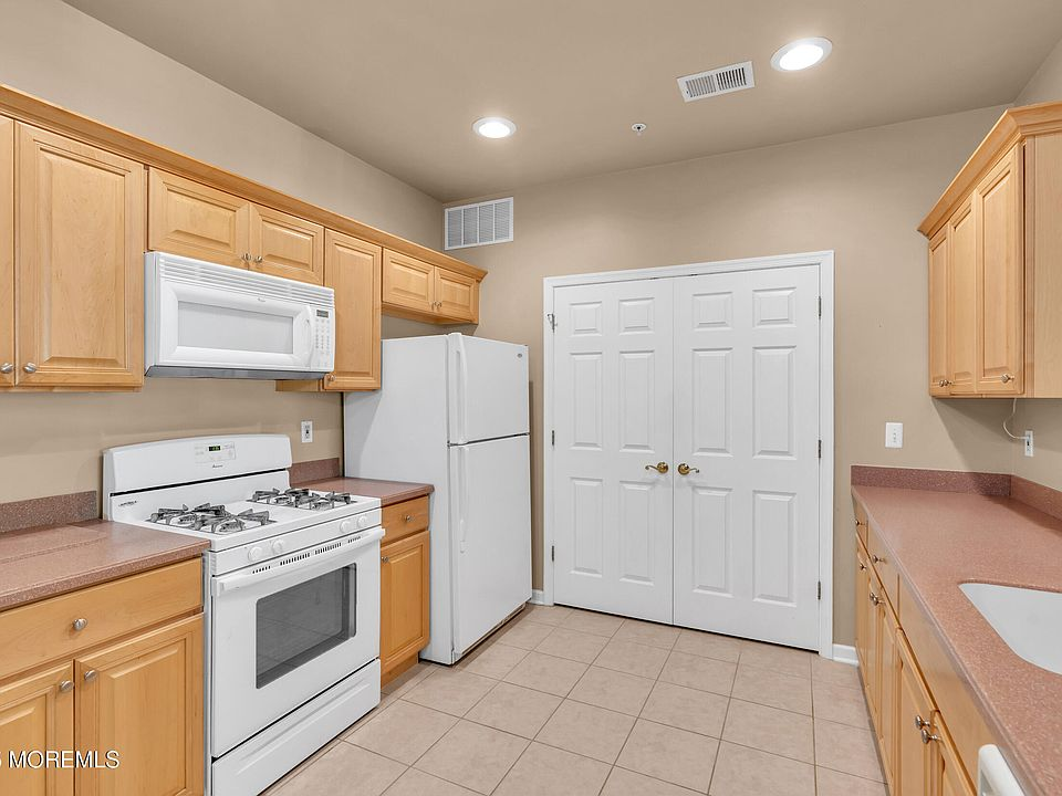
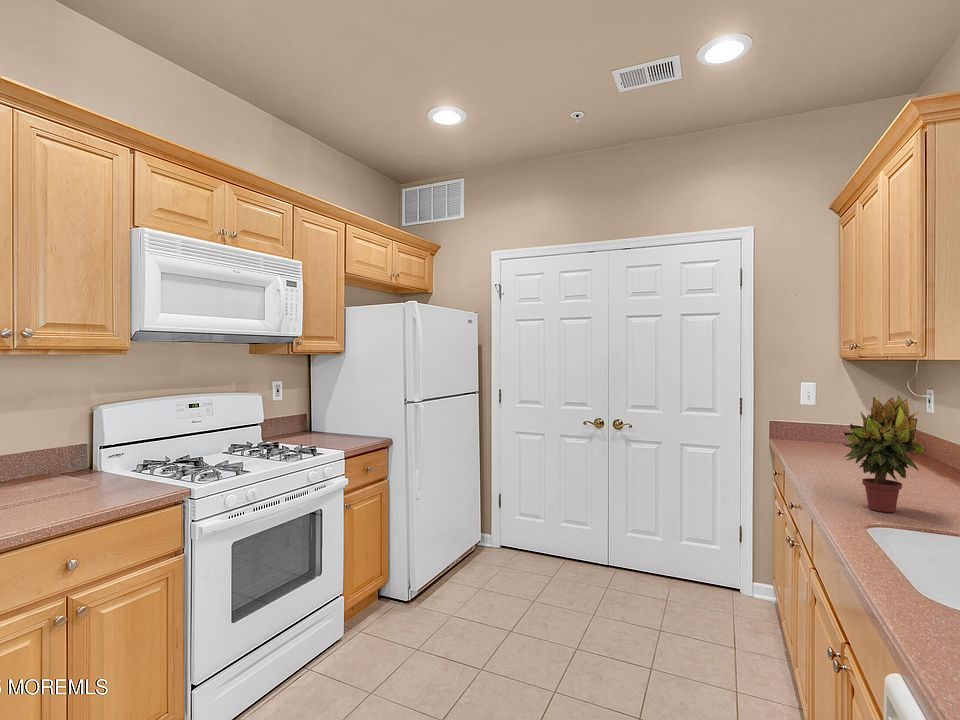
+ potted plant [842,394,927,513]
